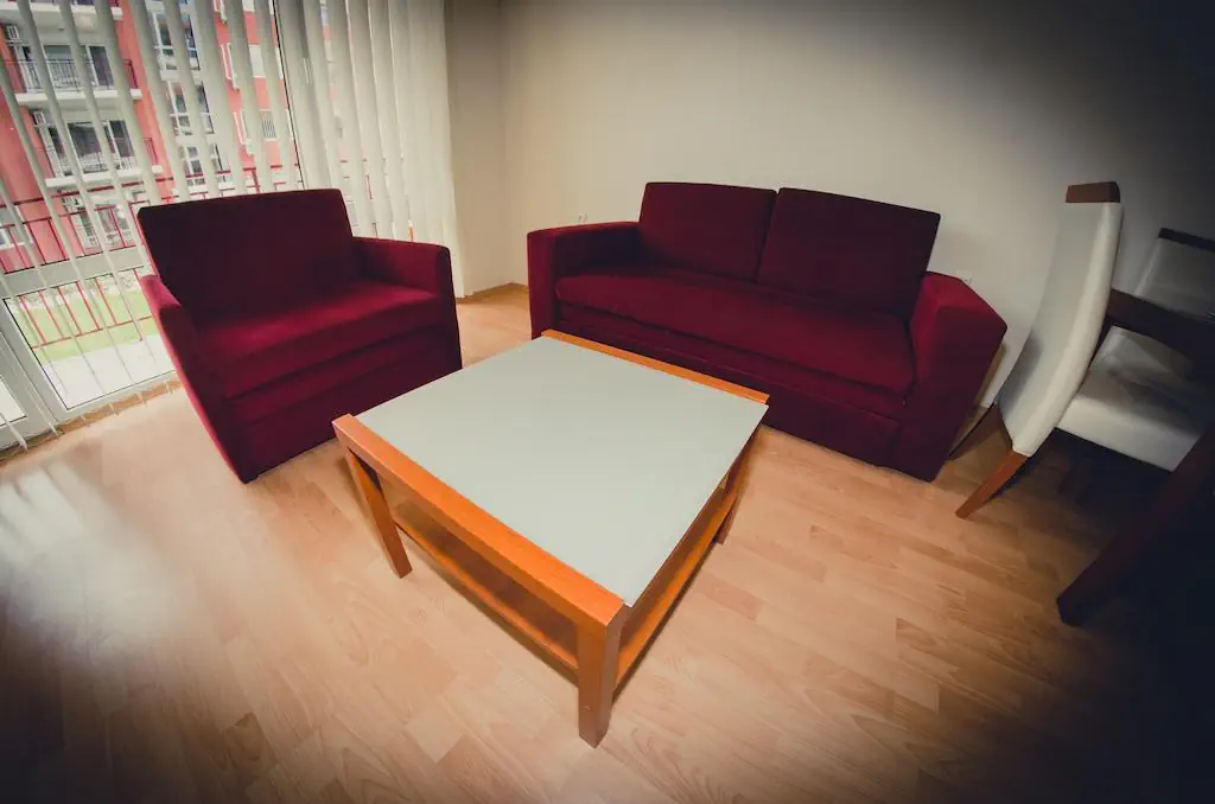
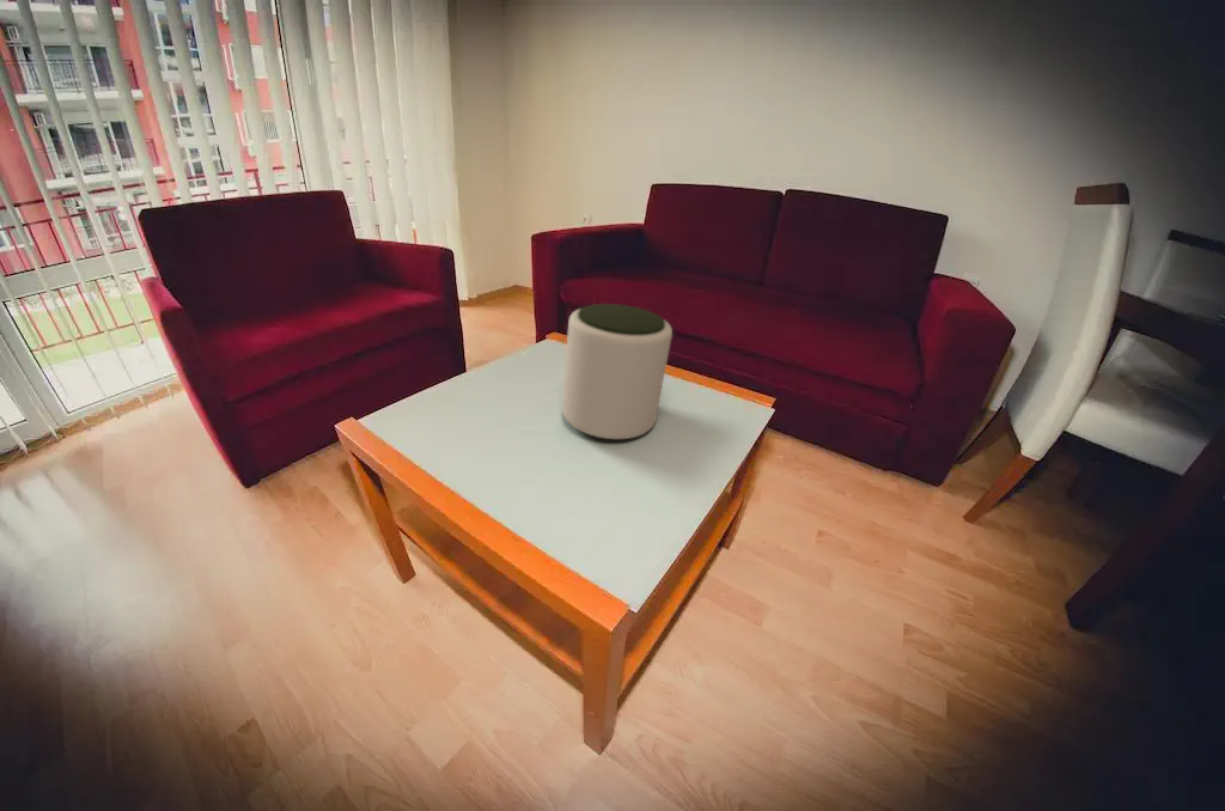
+ plant pot [561,303,674,440]
